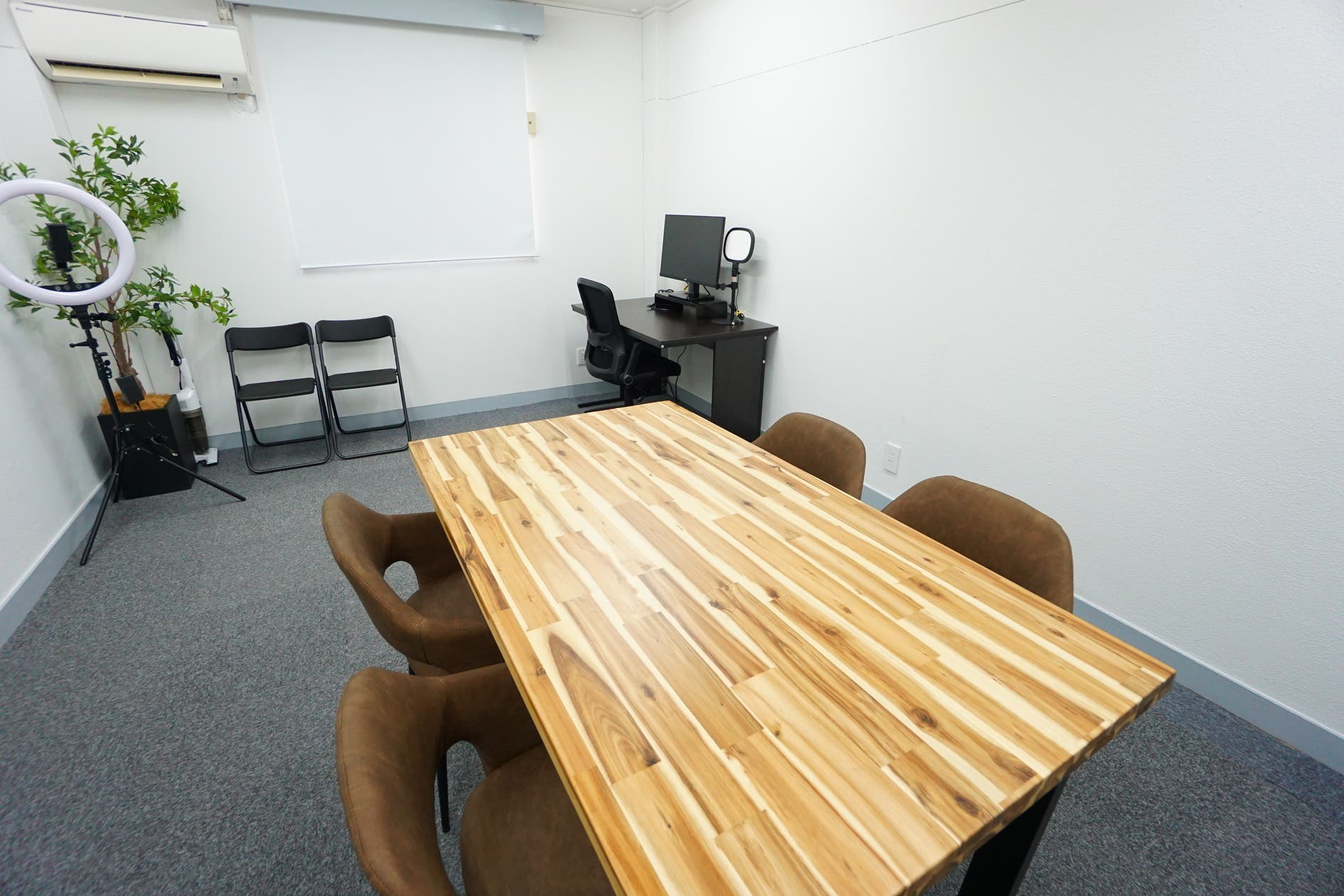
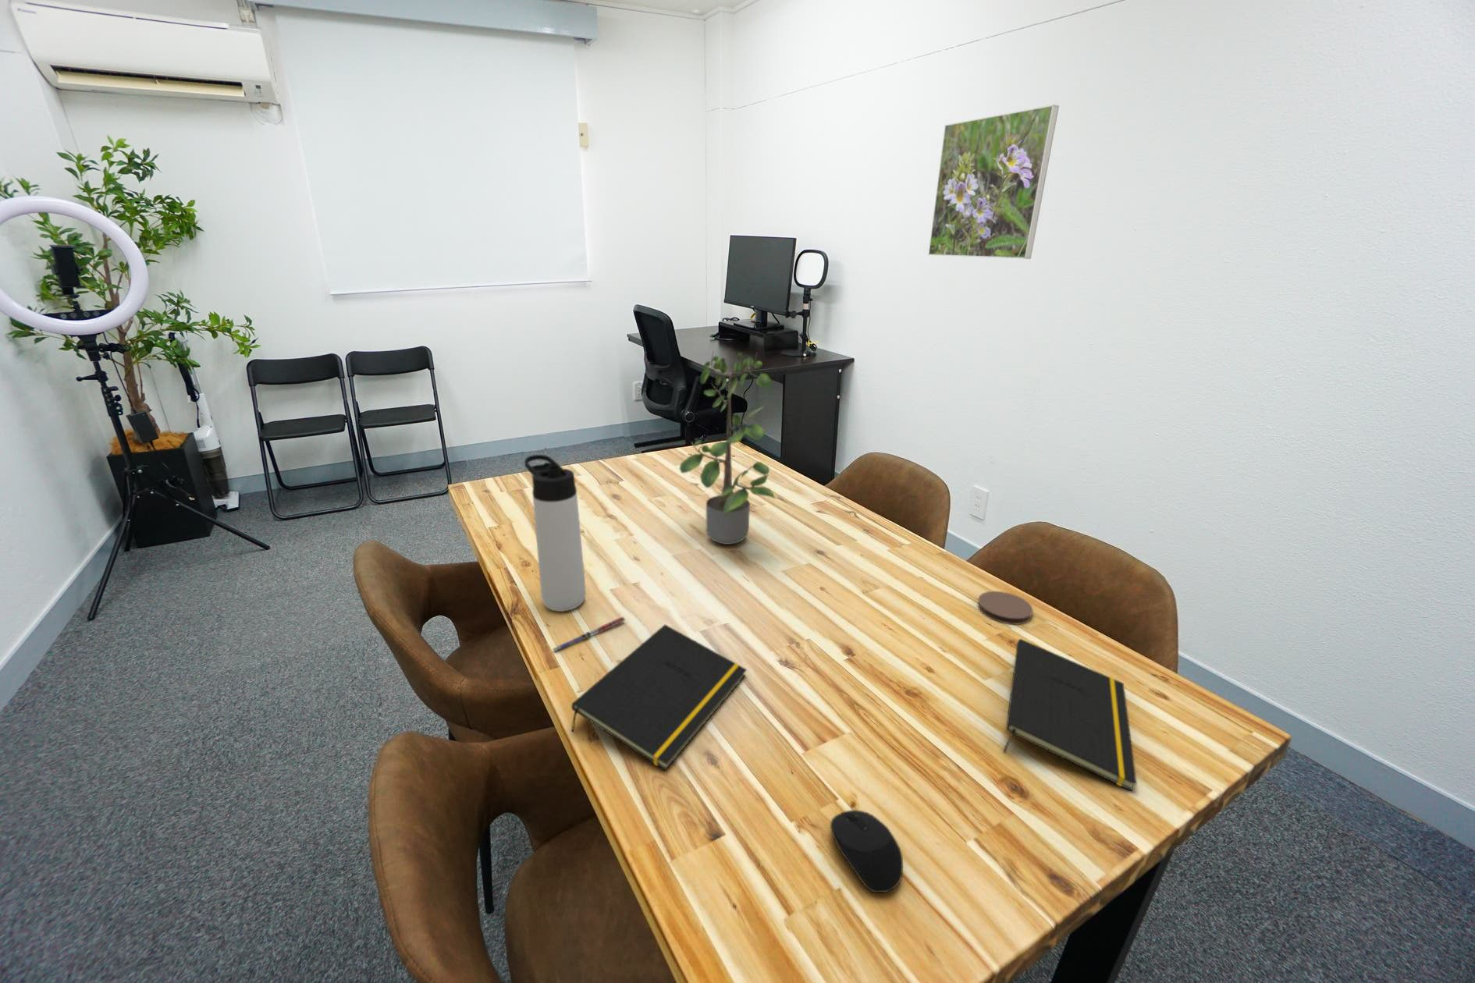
+ notepad [571,623,747,771]
+ thermos bottle [523,454,587,612]
+ computer mouse [830,809,903,893]
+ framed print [927,104,1060,260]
+ coaster [977,590,1034,625]
+ pen [552,617,627,653]
+ notepad [1002,639,1137,792]
+ potted plant [679,350,777,545]
